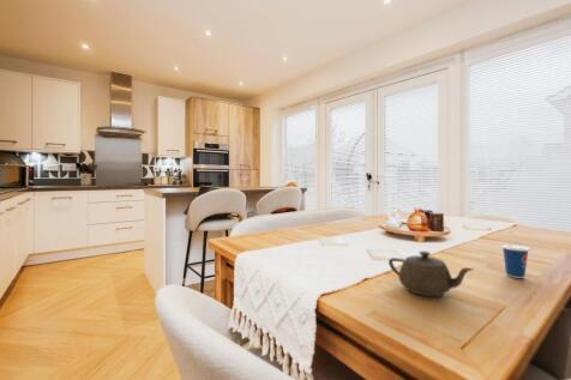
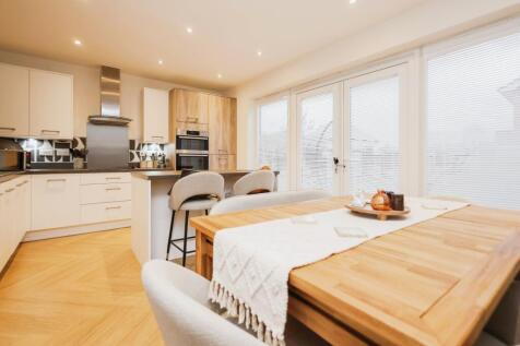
- teapot [387,251,475,297]
- cup [500,230,530,279]
